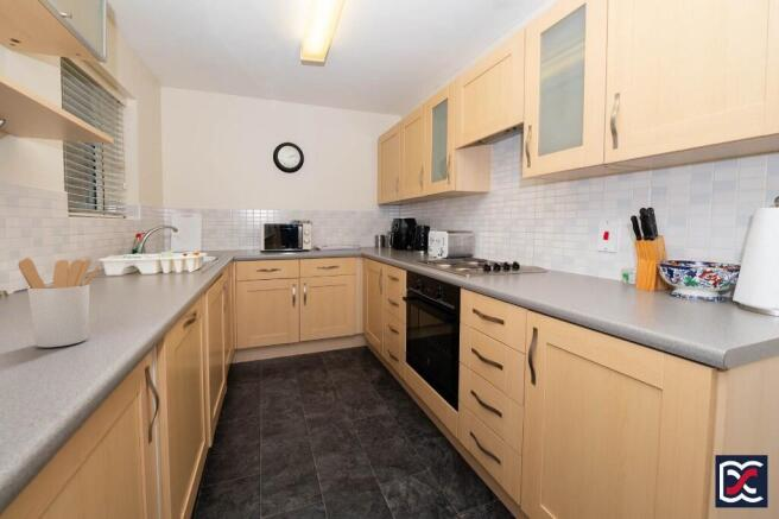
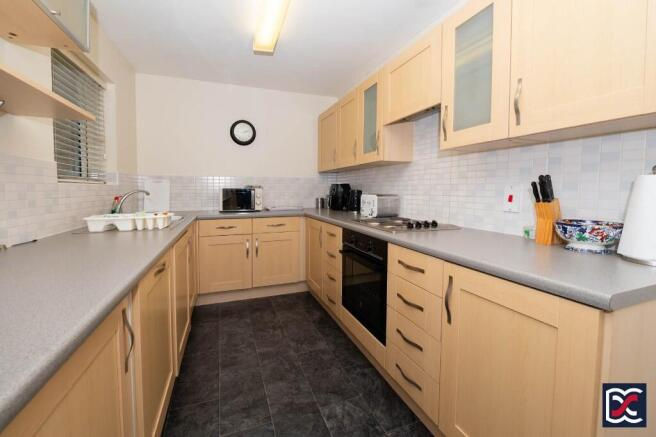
- utensil holder [17,257,101,348]
